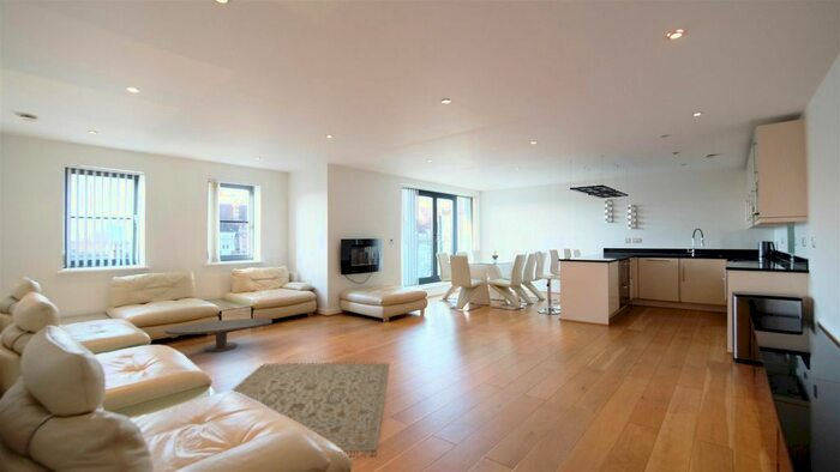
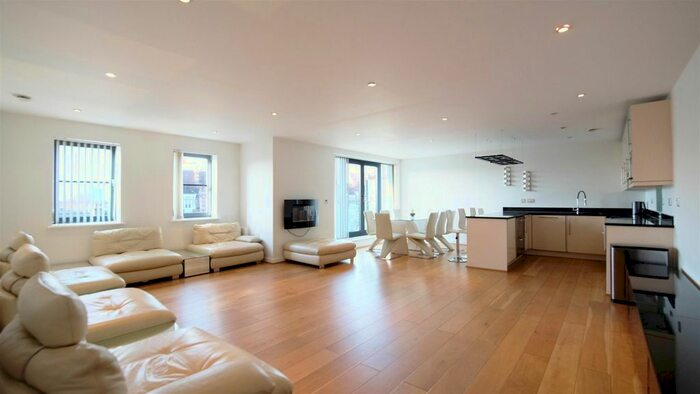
- rug [230,361,391,459]
- coffee table [163,317,274,353]
